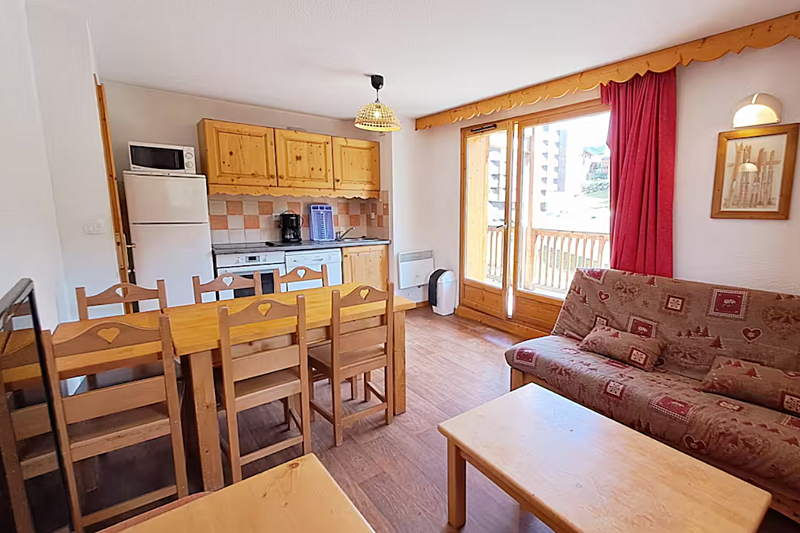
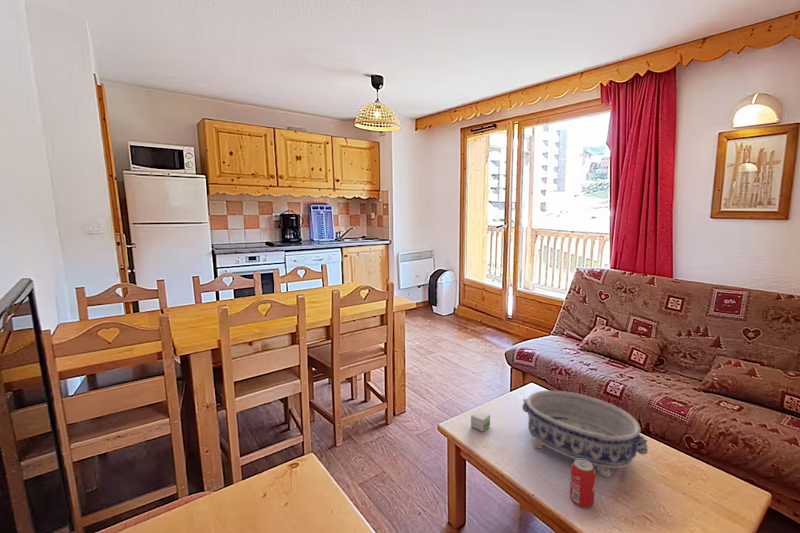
+ decorative bowl [521,389,649,478]
+ beverage can [569,459,596,509]
+ small box [470,409,491,432]
